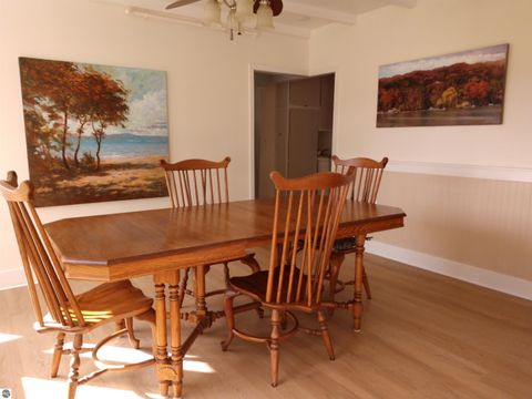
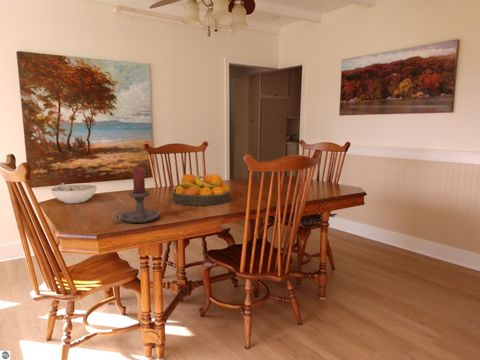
+ bowl [49,182,99,204]
+ fruit bowl [171,173,231,206]
+ candle holder [110,166,161,224]
